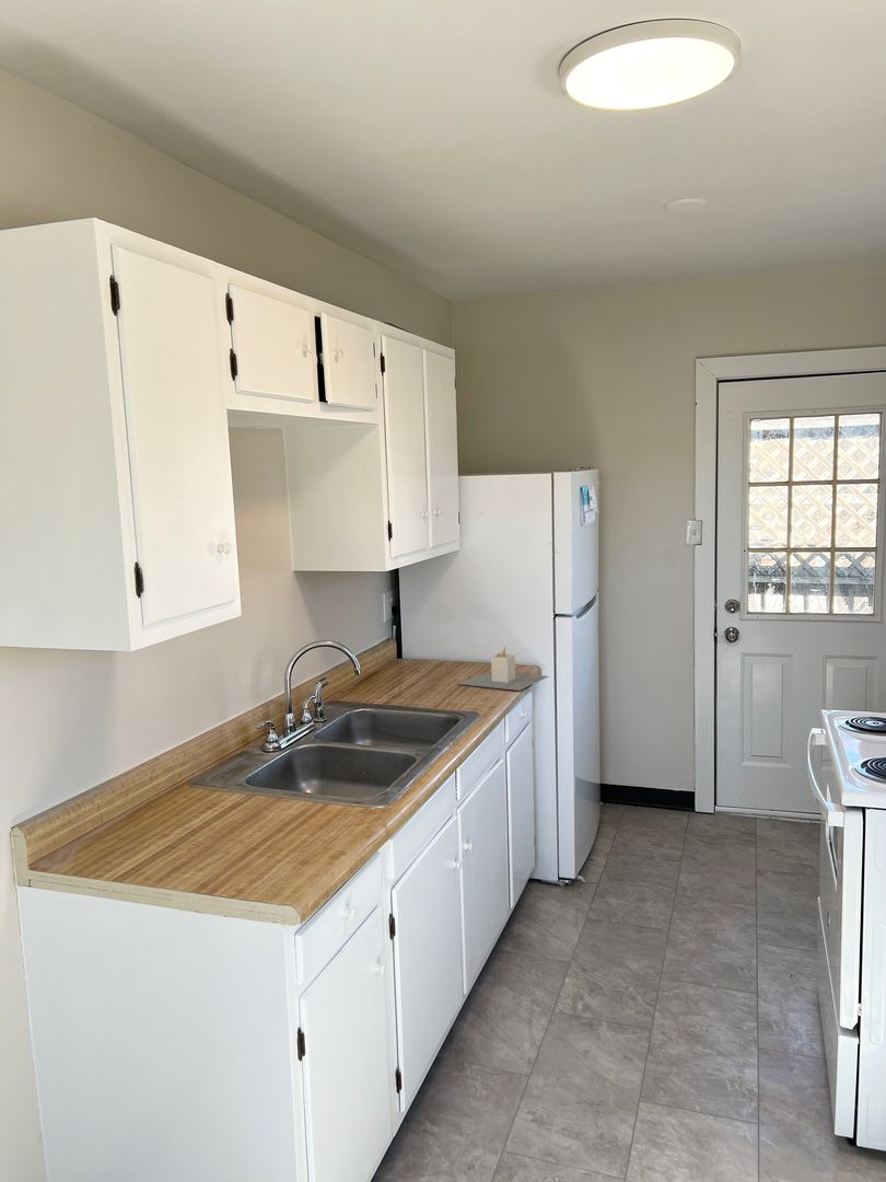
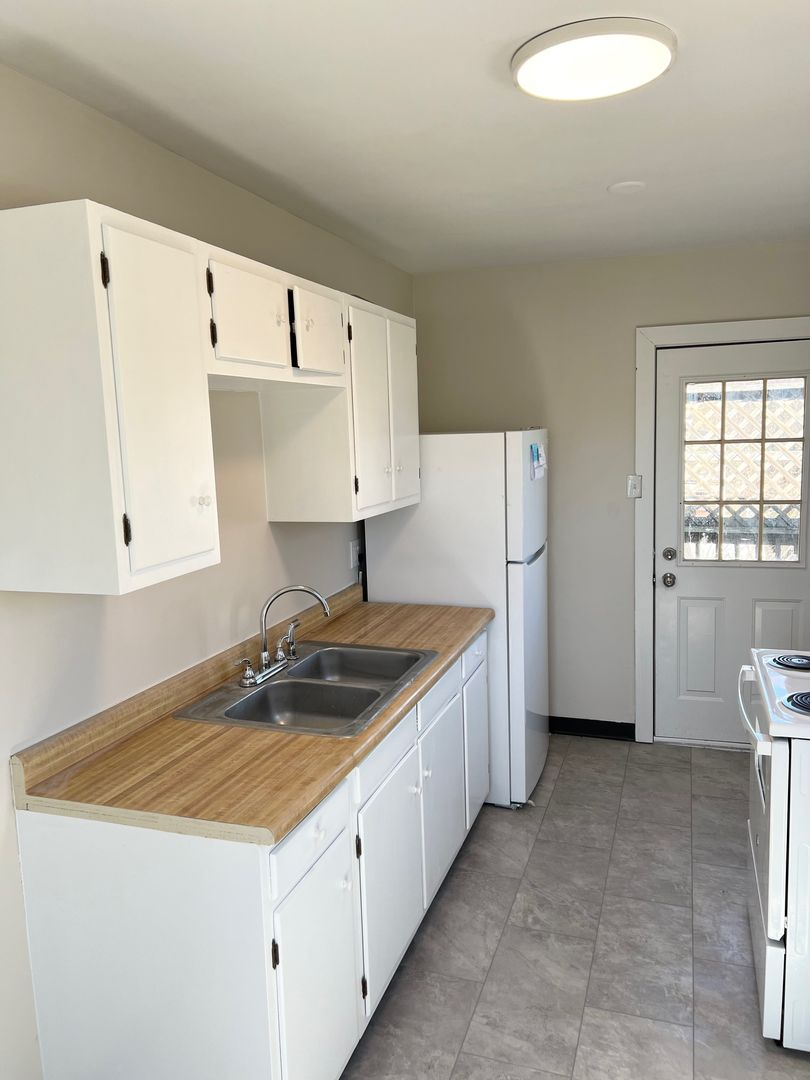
- utensil holder [457,646,549,692]
